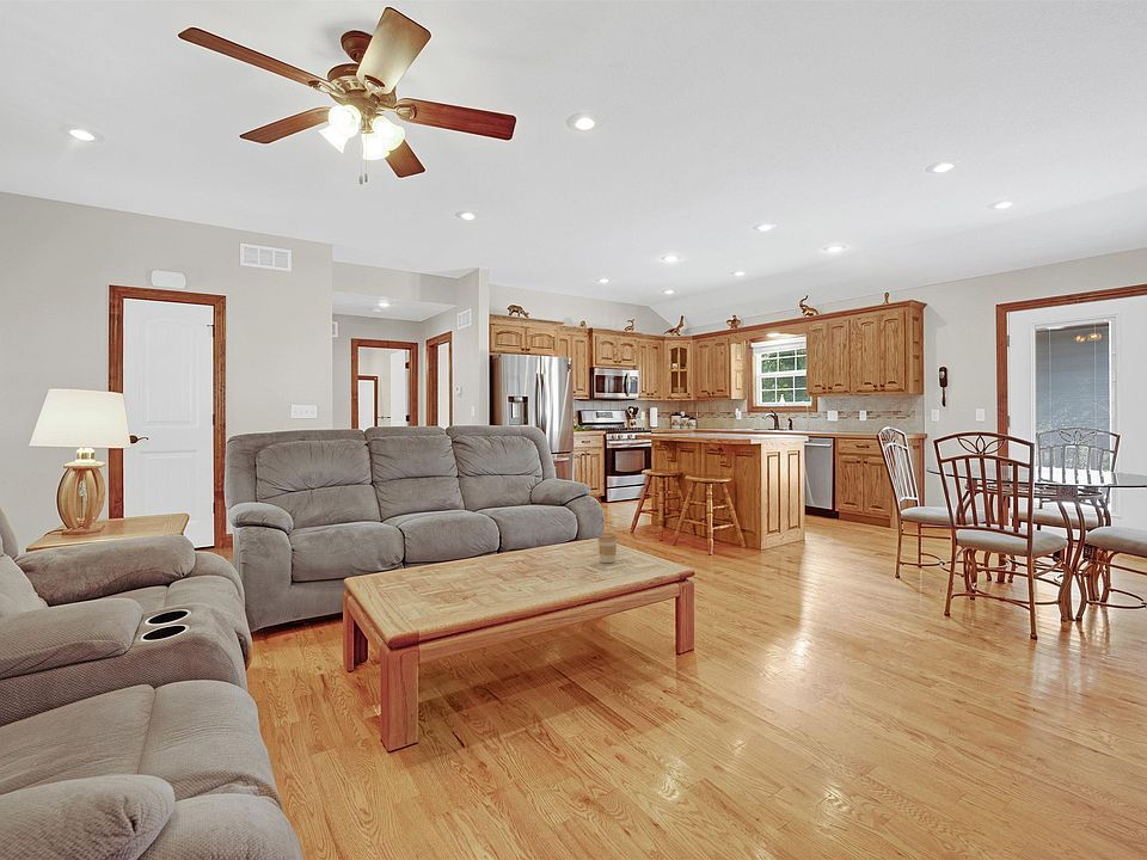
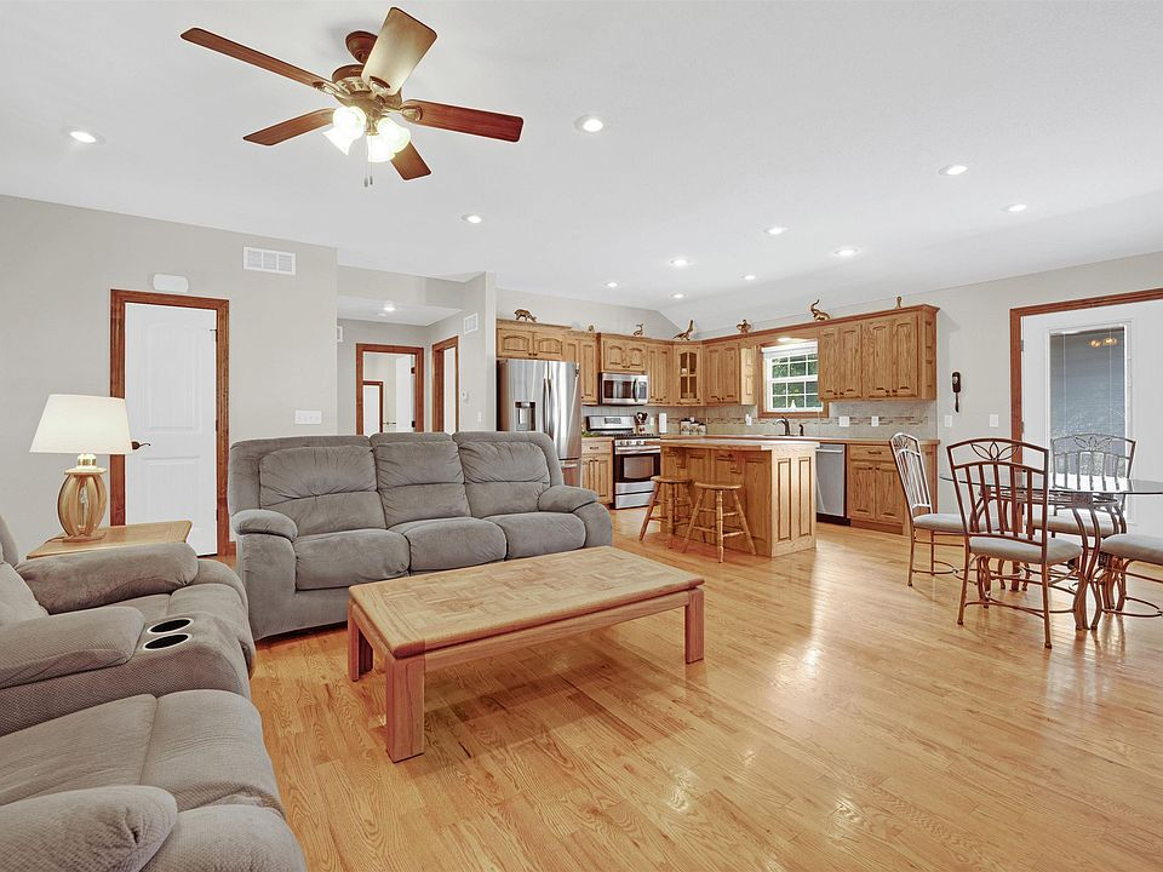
- coffee cup [596,532,618,564]
